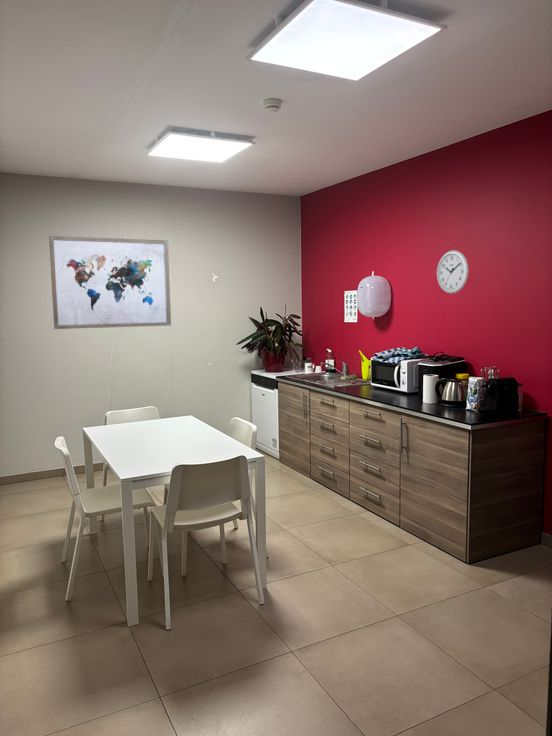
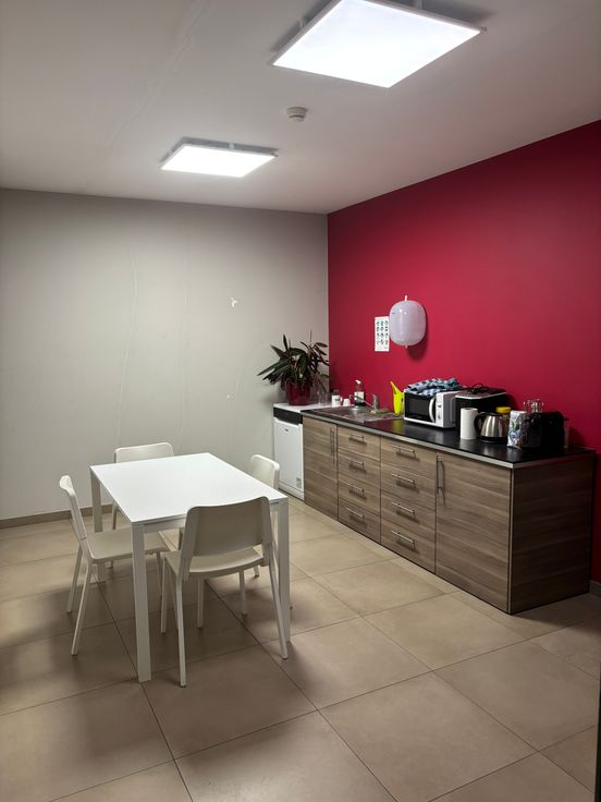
- wall art [48,235,172,330]
- wall clock [436,249,469,295]
